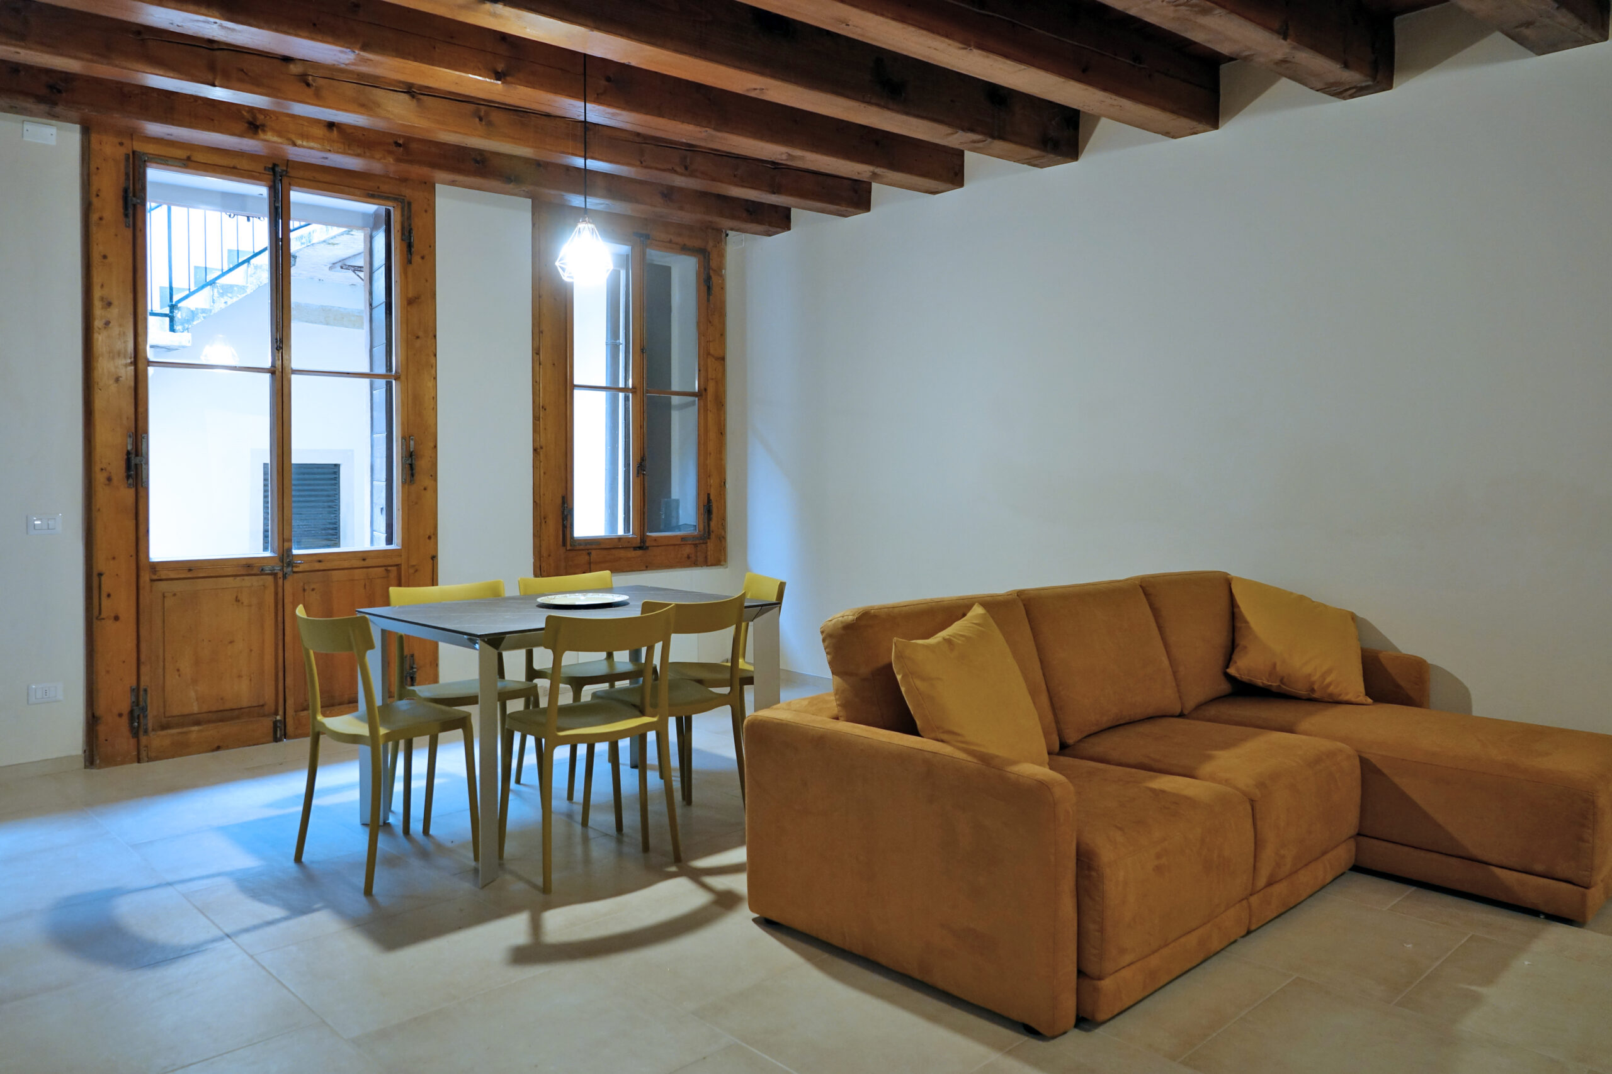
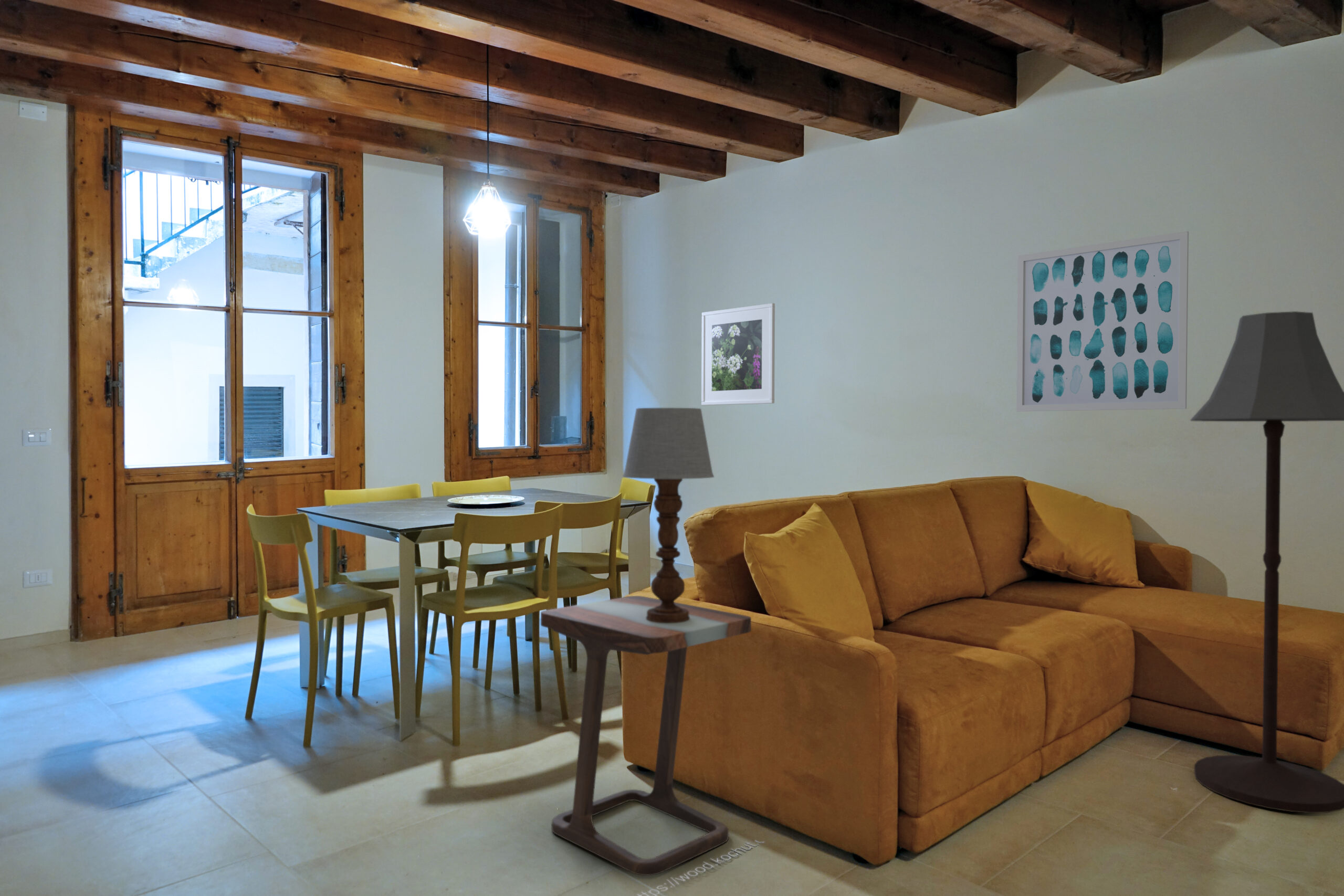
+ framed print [701,302,775,406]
+ side table [540,595,765,896]
+ table lamp [622,407,715,624]
+ wall art [1016,230,1189,412]
+ floor lamp [1190,311,1344,814]
